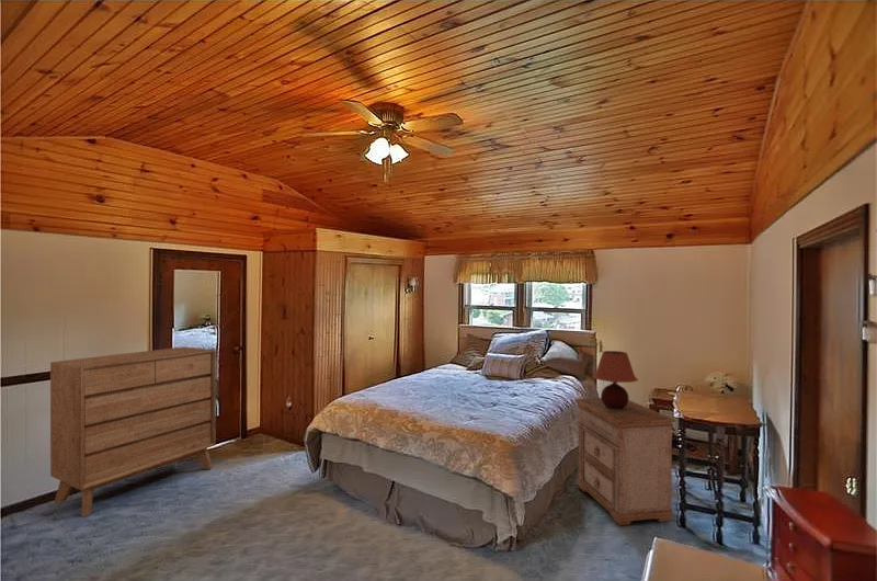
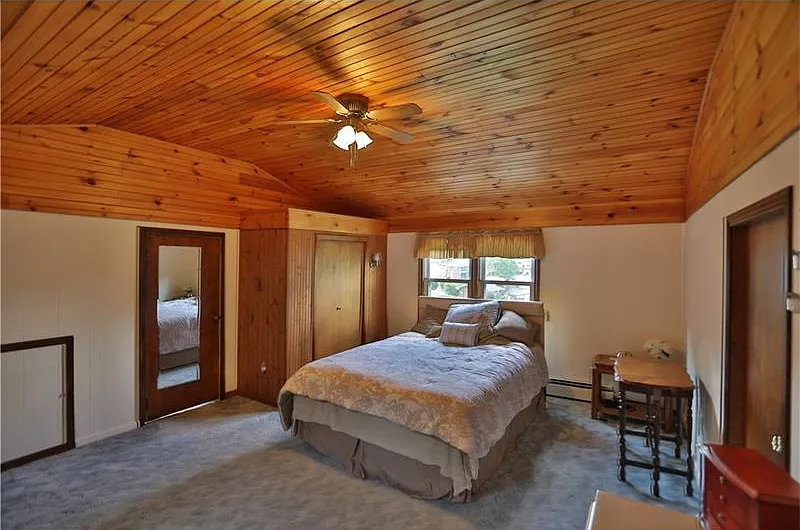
- table lamp [591,350,639,409]
- dresser [49,345,217,519]
- nightstand [574,397,677,526]
